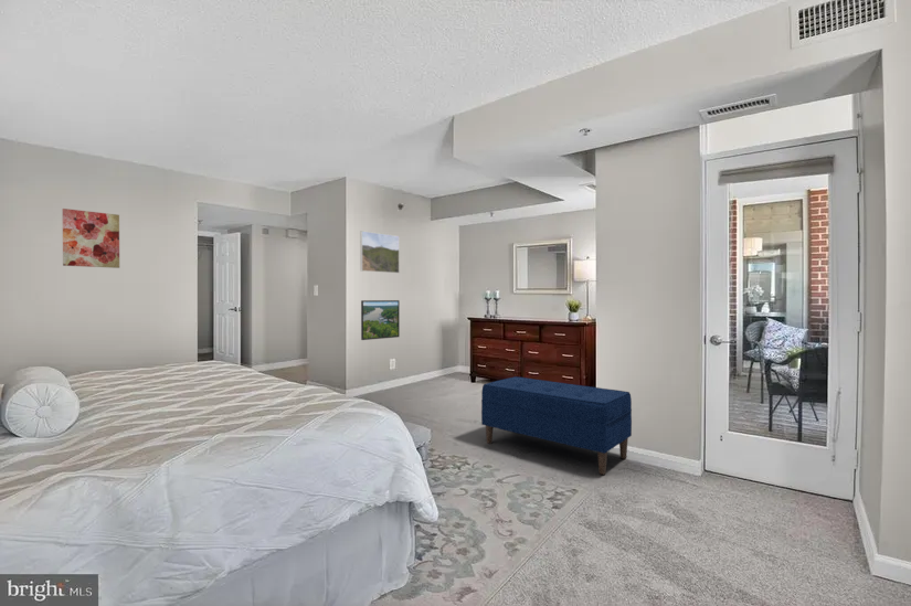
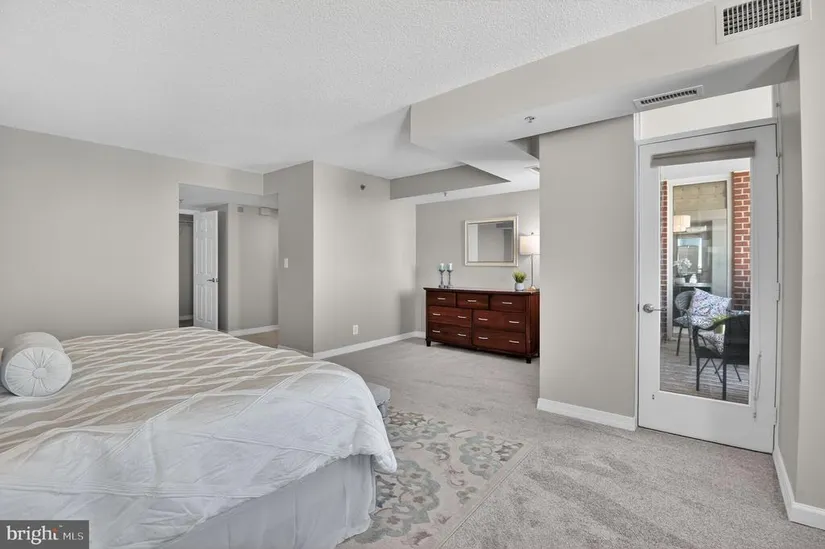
- bench [480,375,633,476]
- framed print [360,299,401,341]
- wall art [62,208,120,269]
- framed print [359,230,401,274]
